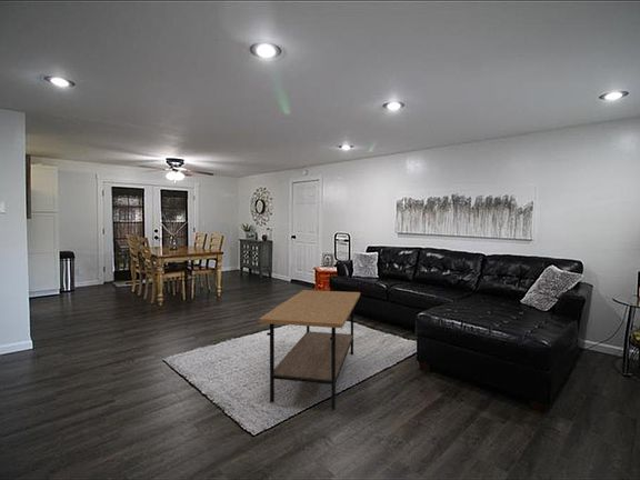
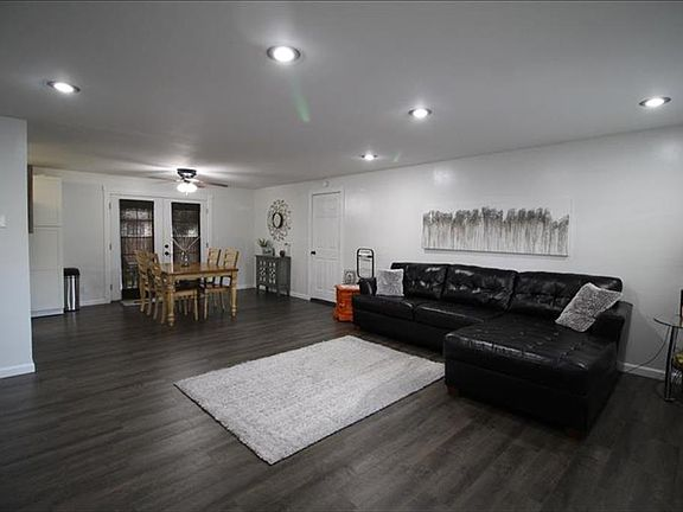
- coffee table [258,289,361,411]
